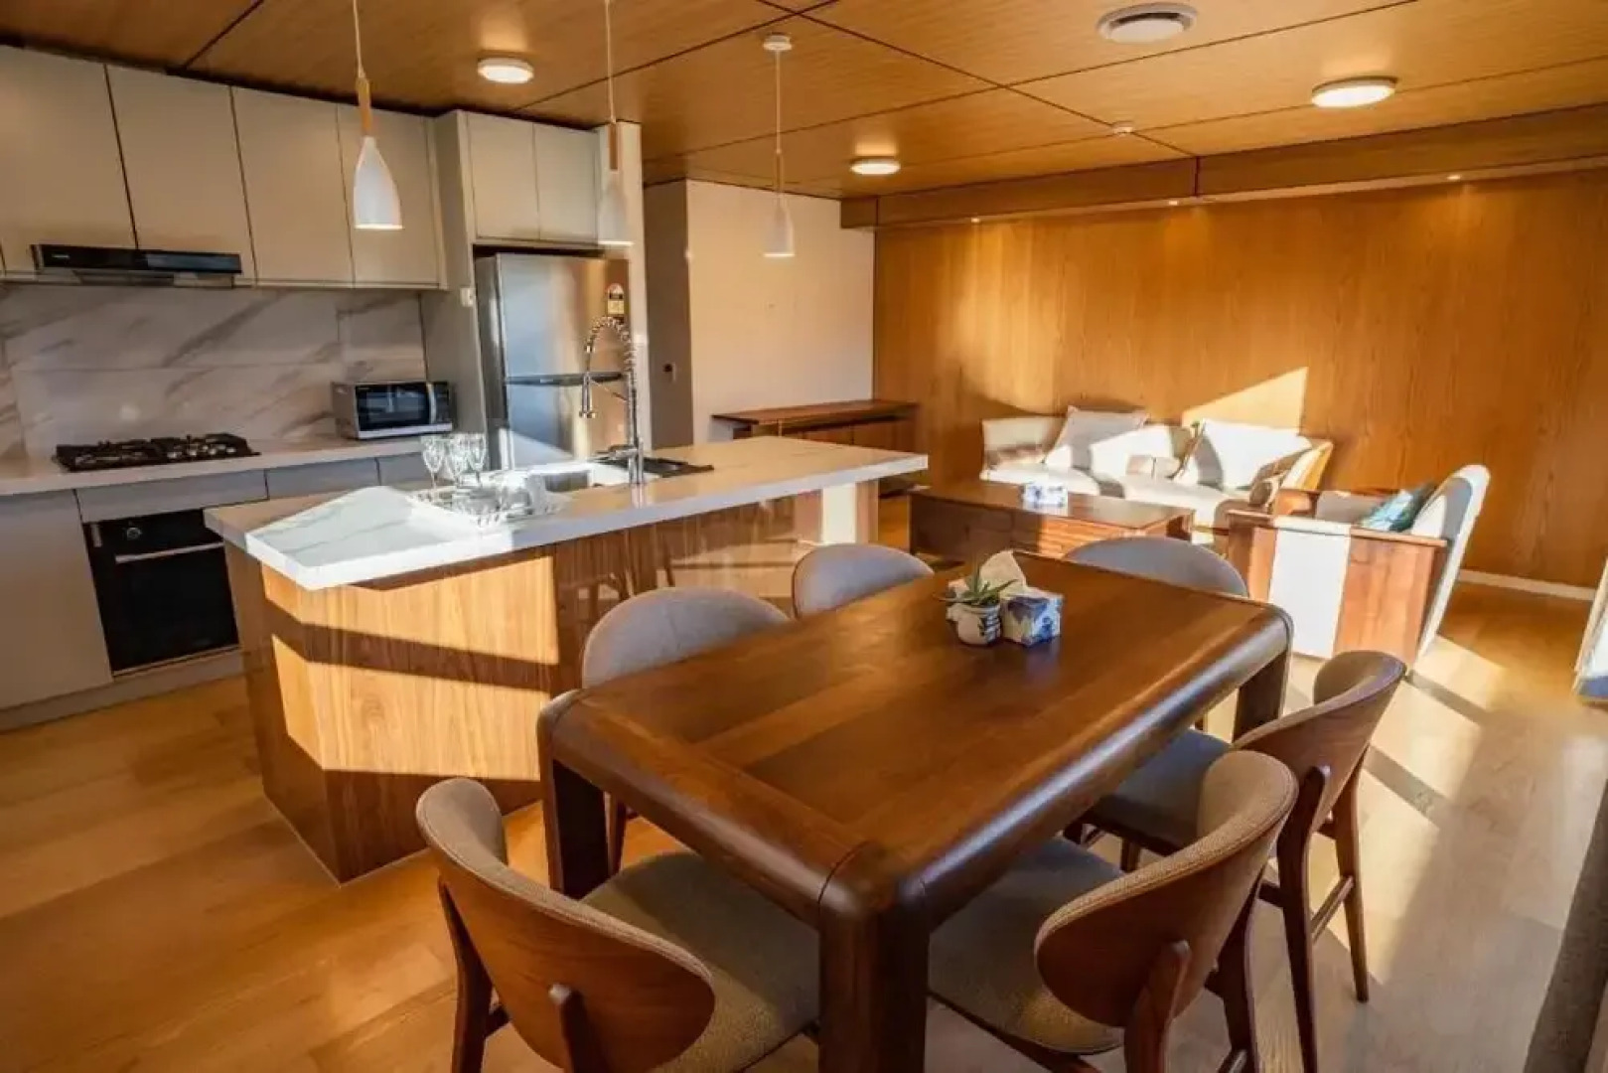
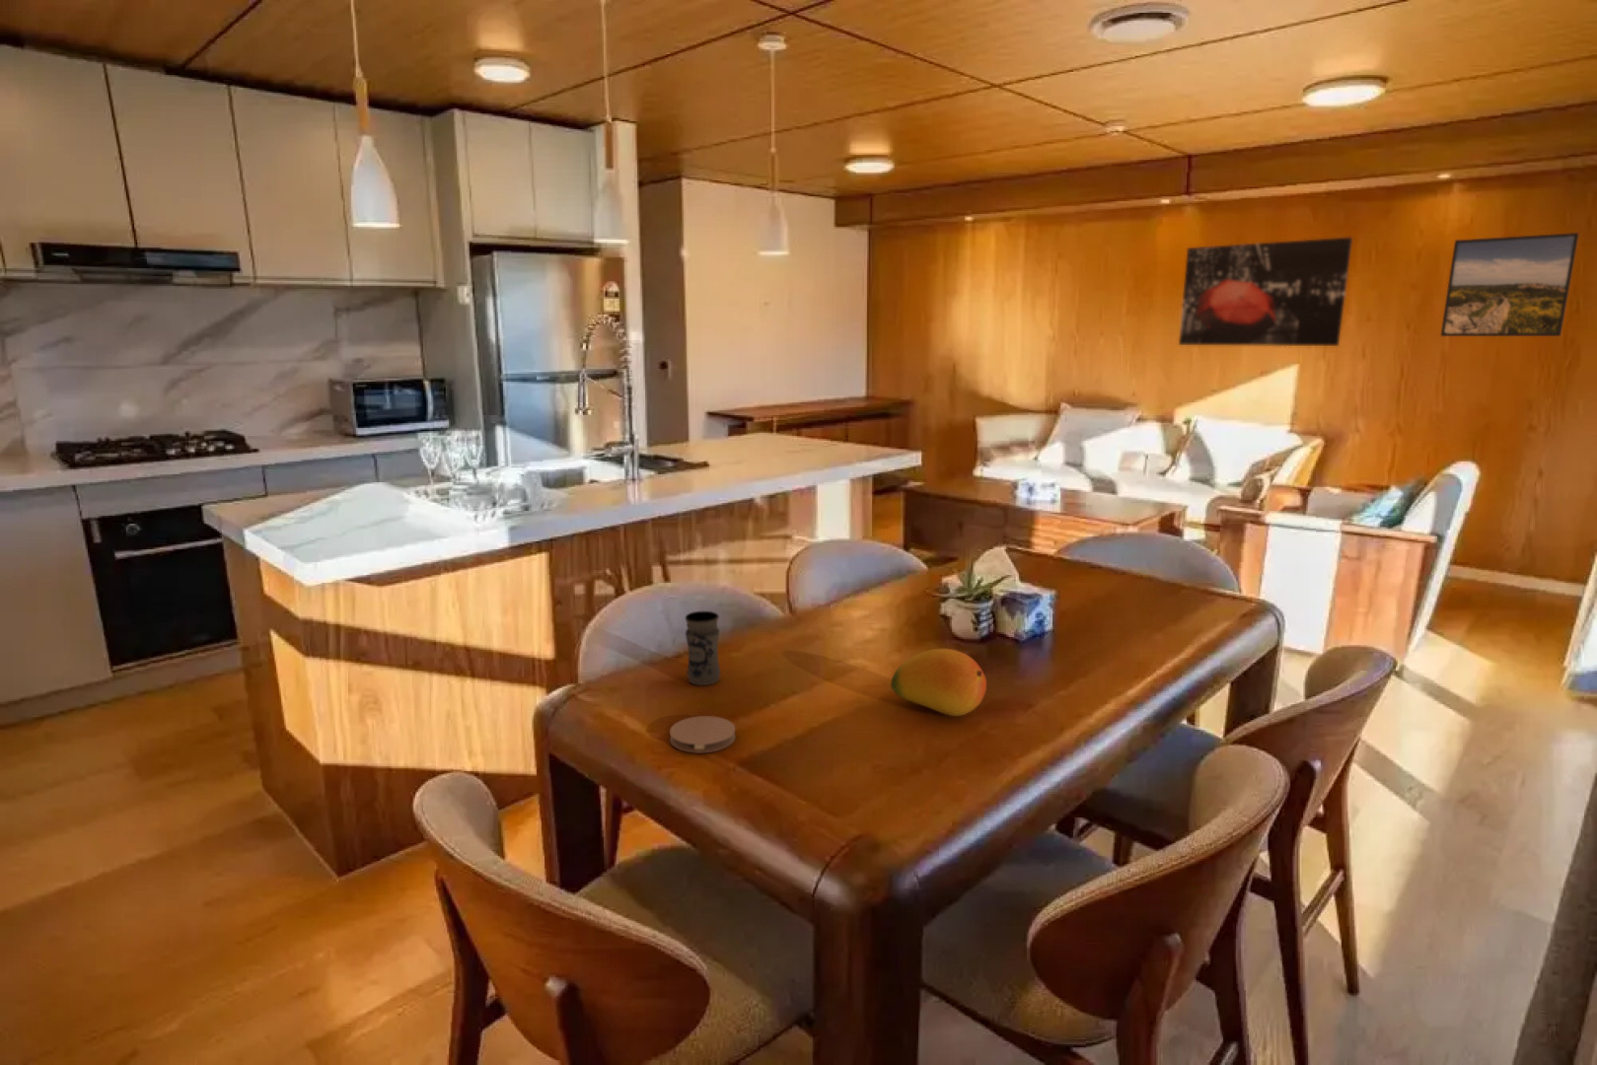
+ coaster [668,714,737,755]
+ jar [685,611,721,686]
+ fruit [889,648,987,717]
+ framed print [1439,232,1580,338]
+ wall art [1177,237,1353,347]
